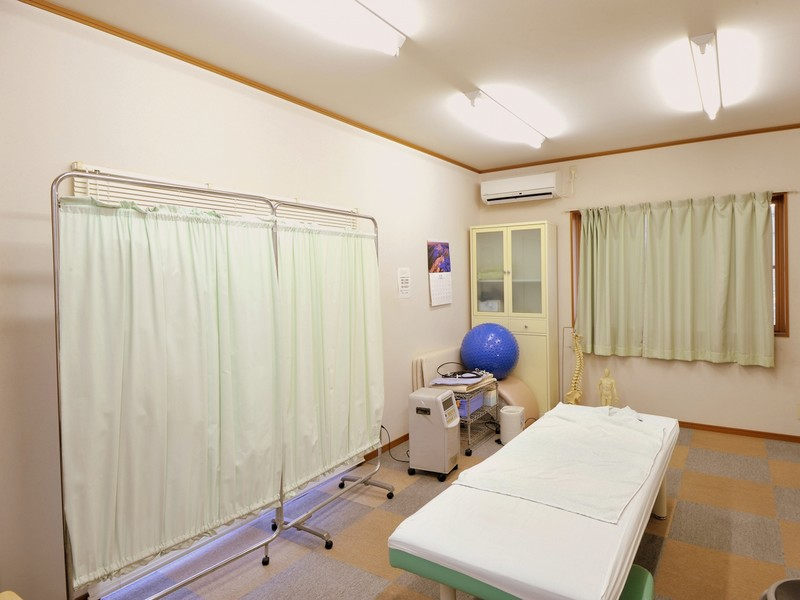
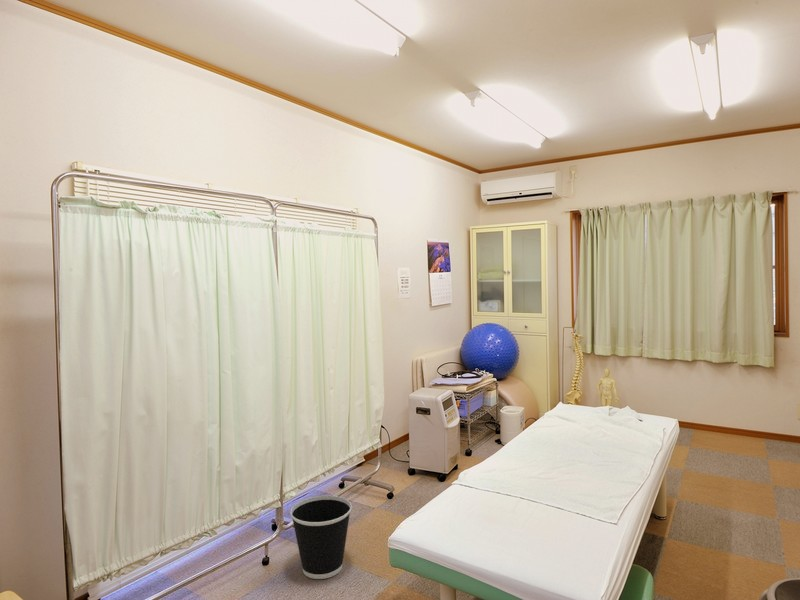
+ wastebasket [289,495,353,580]
